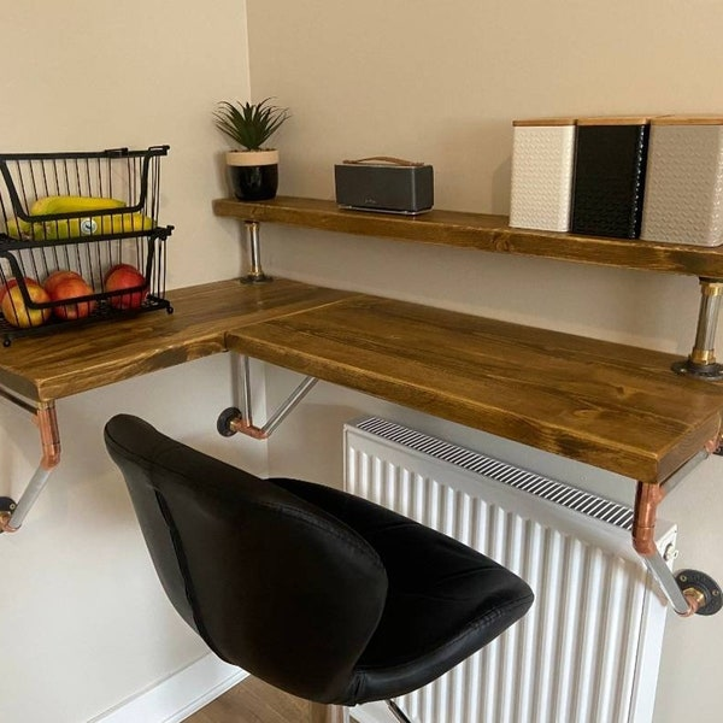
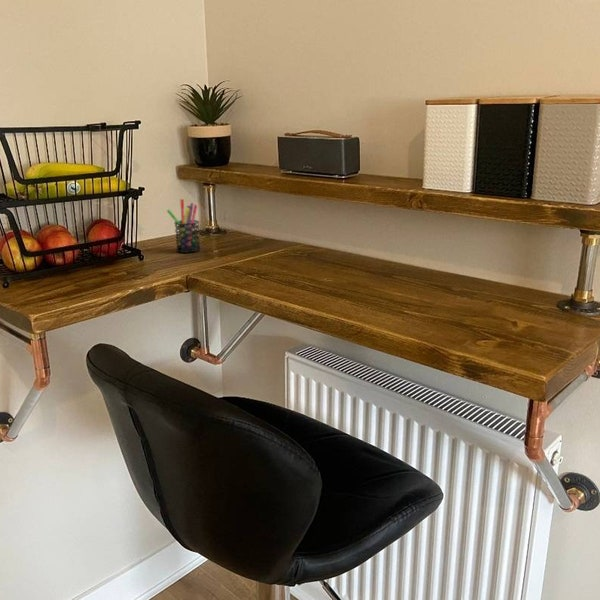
+ pen holder [166,198,202,254]
